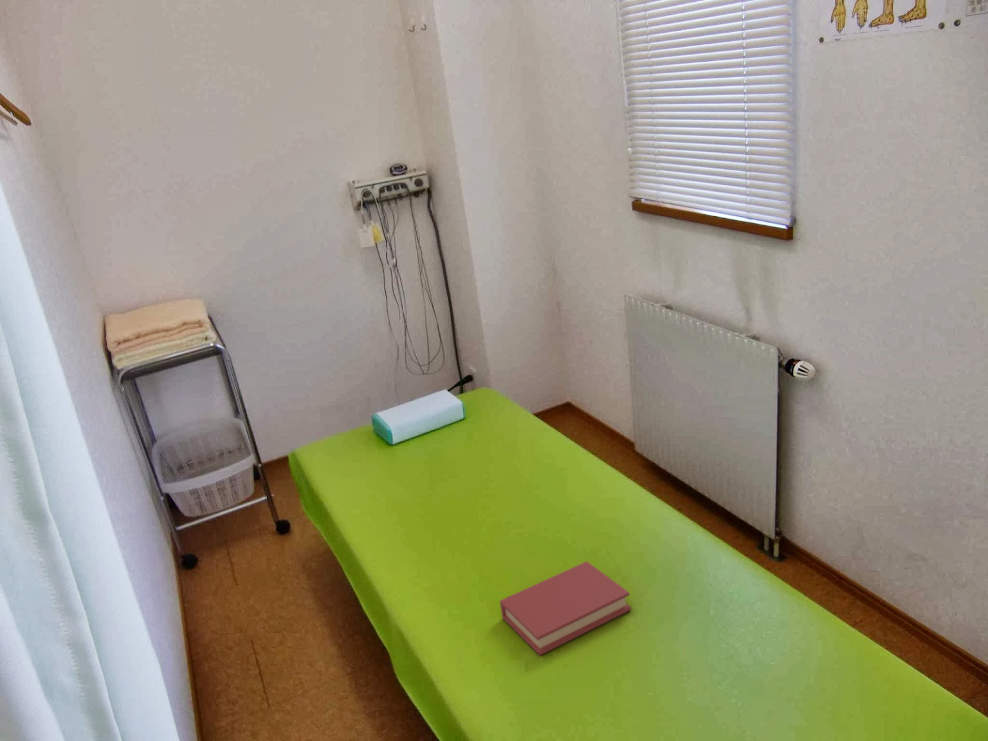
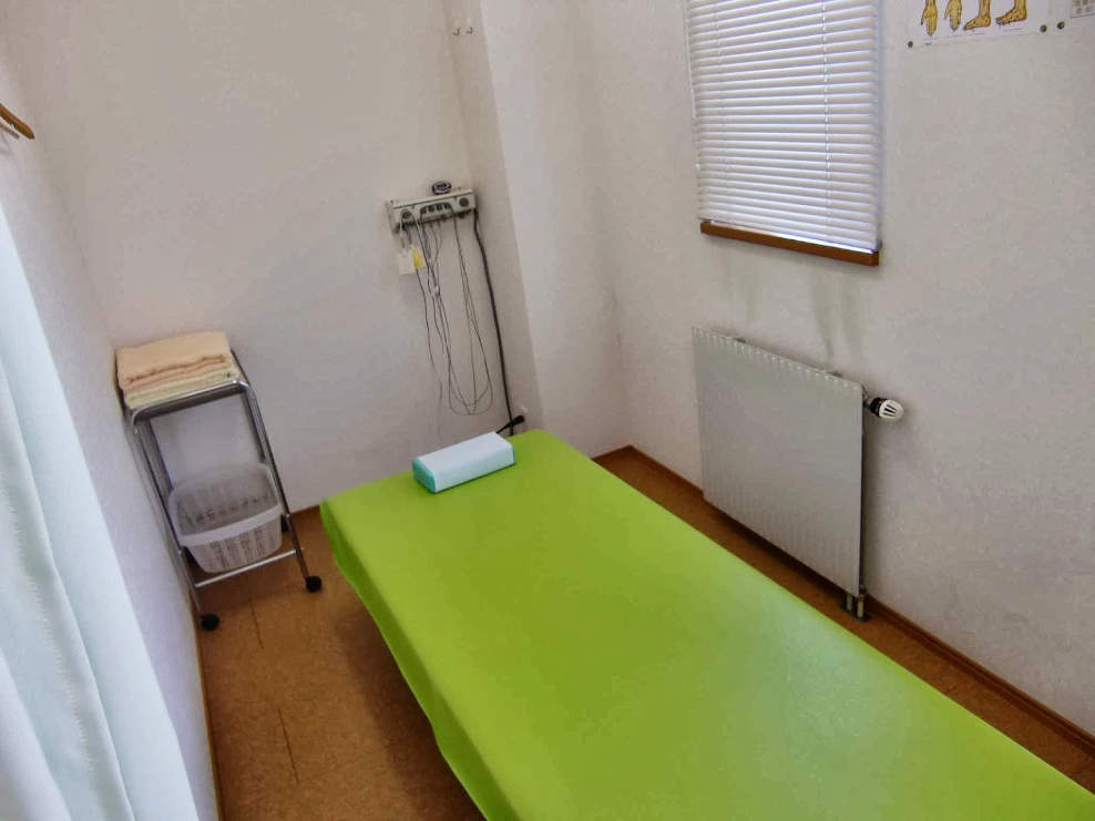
- book [499,560,632,656]
